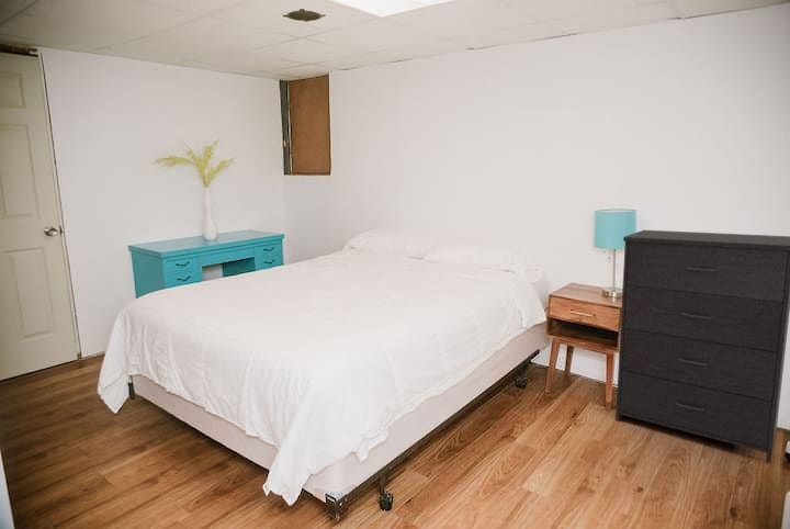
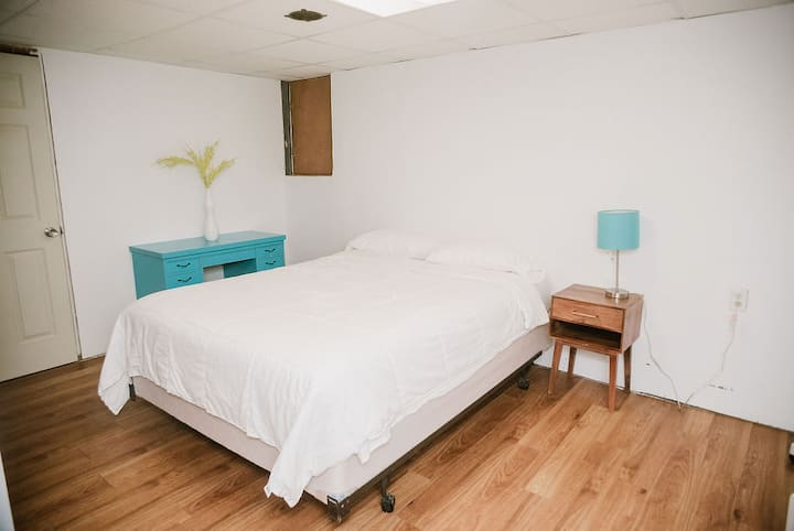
- dresser [614,229,790,464]
